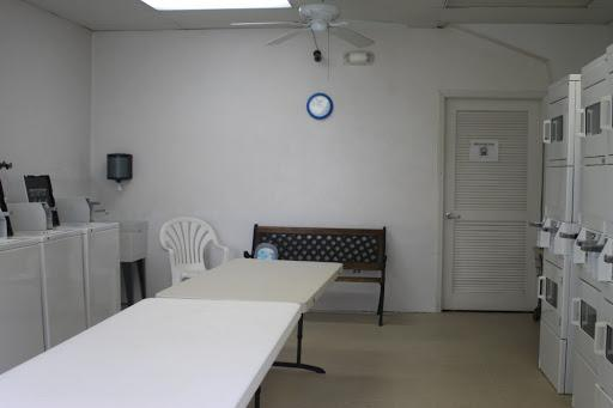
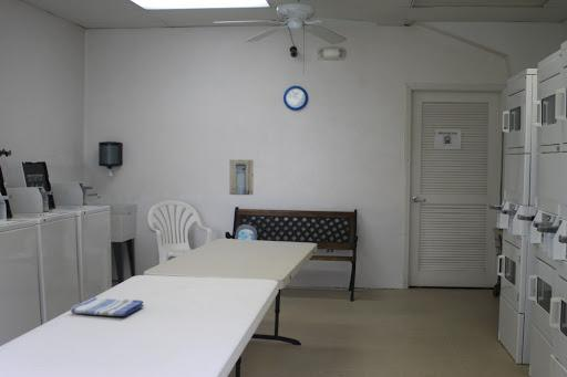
+ wall art [228,159,255,196]
+ dish towel [70,296,145,317]
